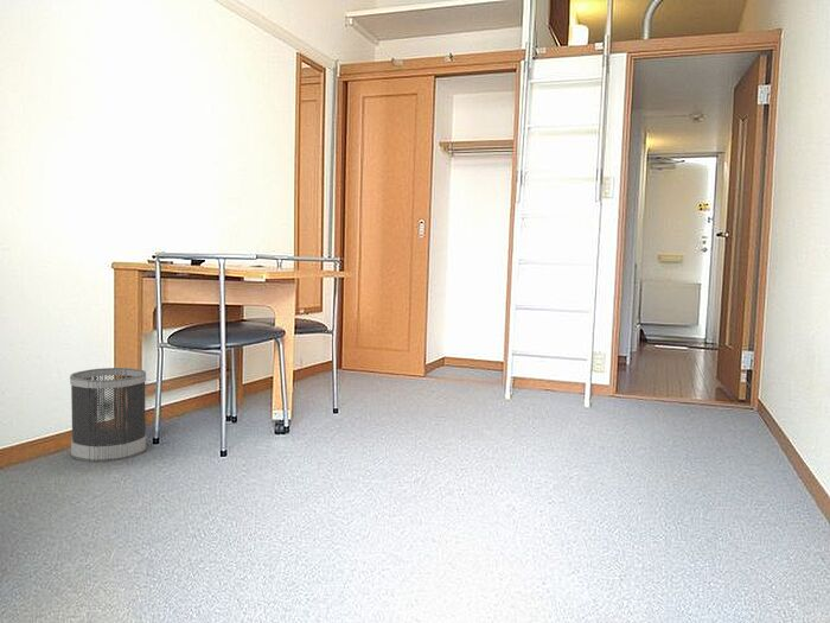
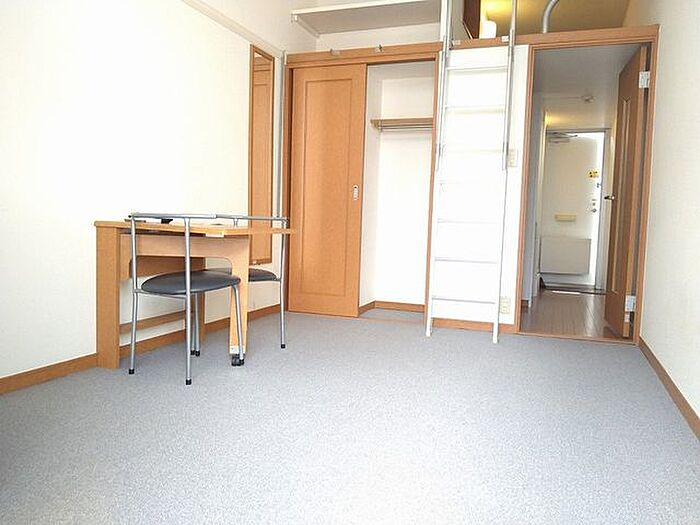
- wastebasket [69,367,147,463]
